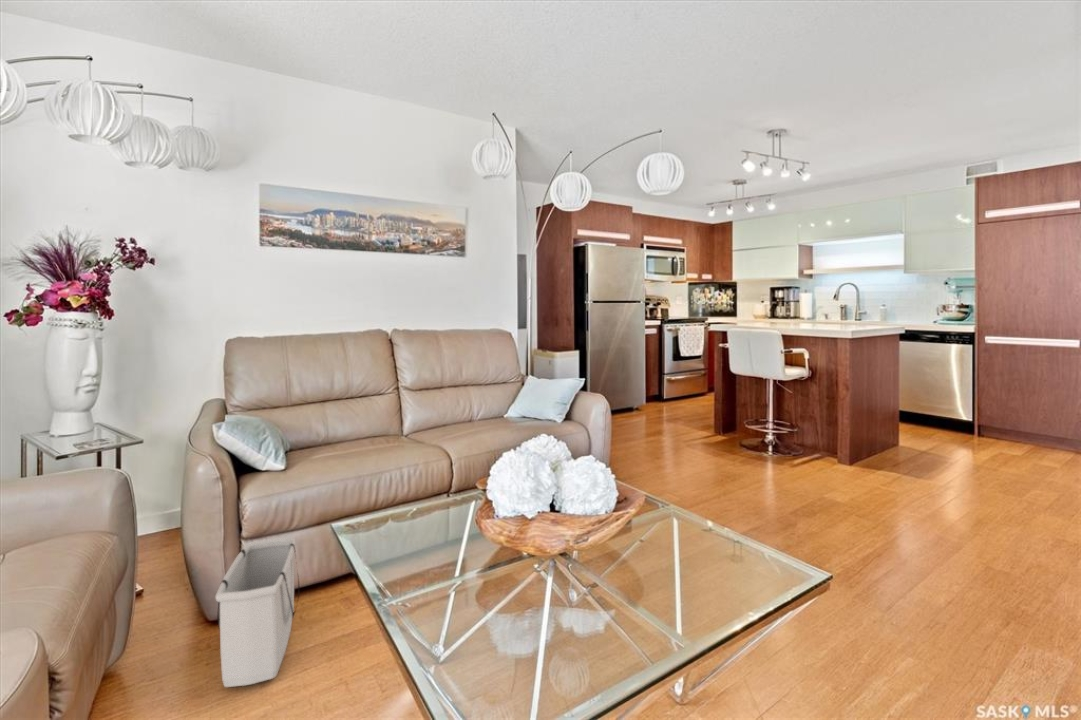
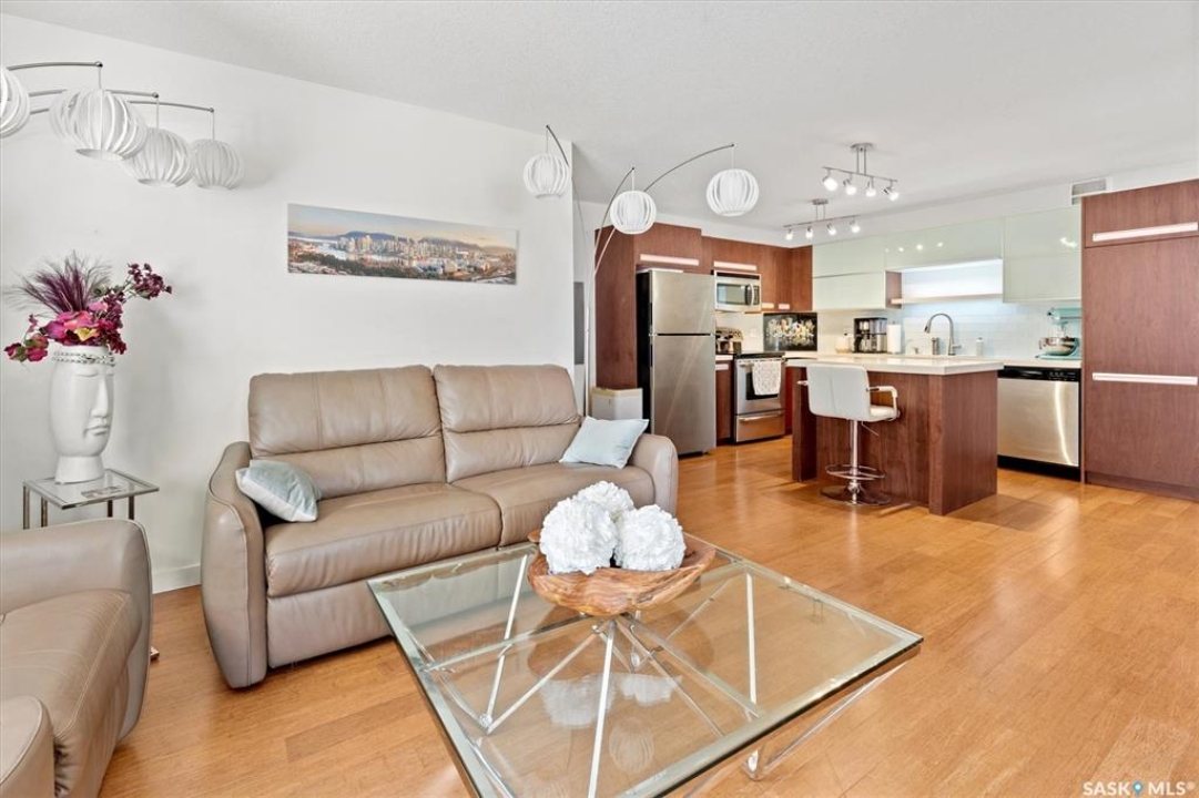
- storage bin [214,537,301,688]
